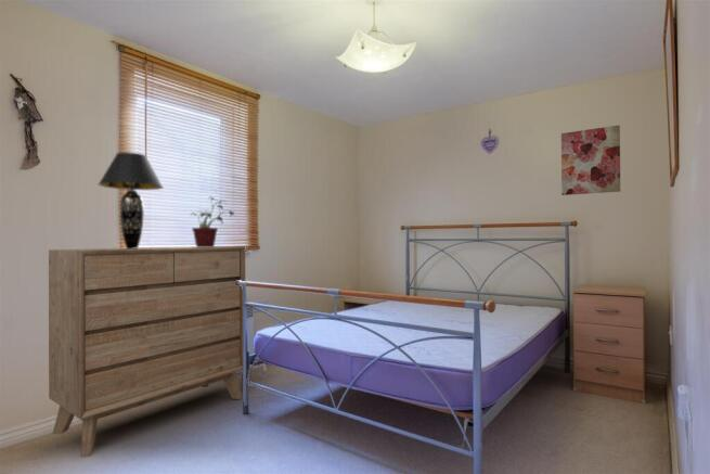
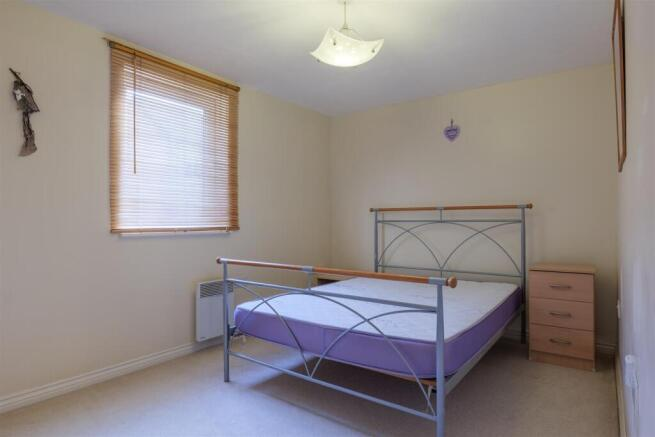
- table lamp [98,151,165,249]
- dresser [48,245,246,458]
- potted plant [190,195,235,247]
- wall art [560,124,621,196]
